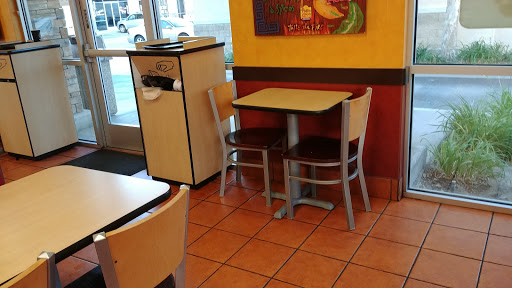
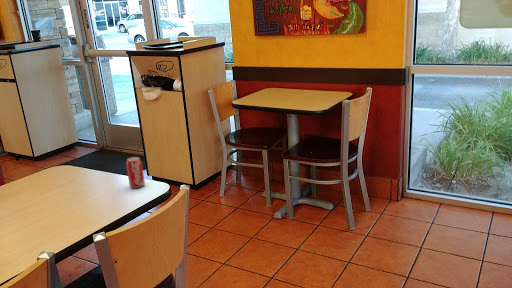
+ beverage can [125,156,146,189]
